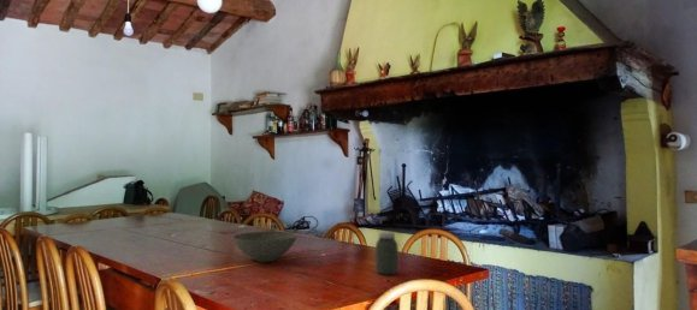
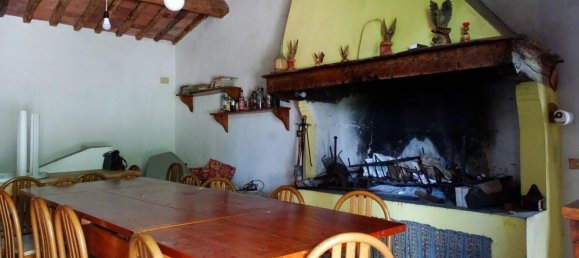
- bowl [232,231,299,263]
- jar [374,231,400,276]
